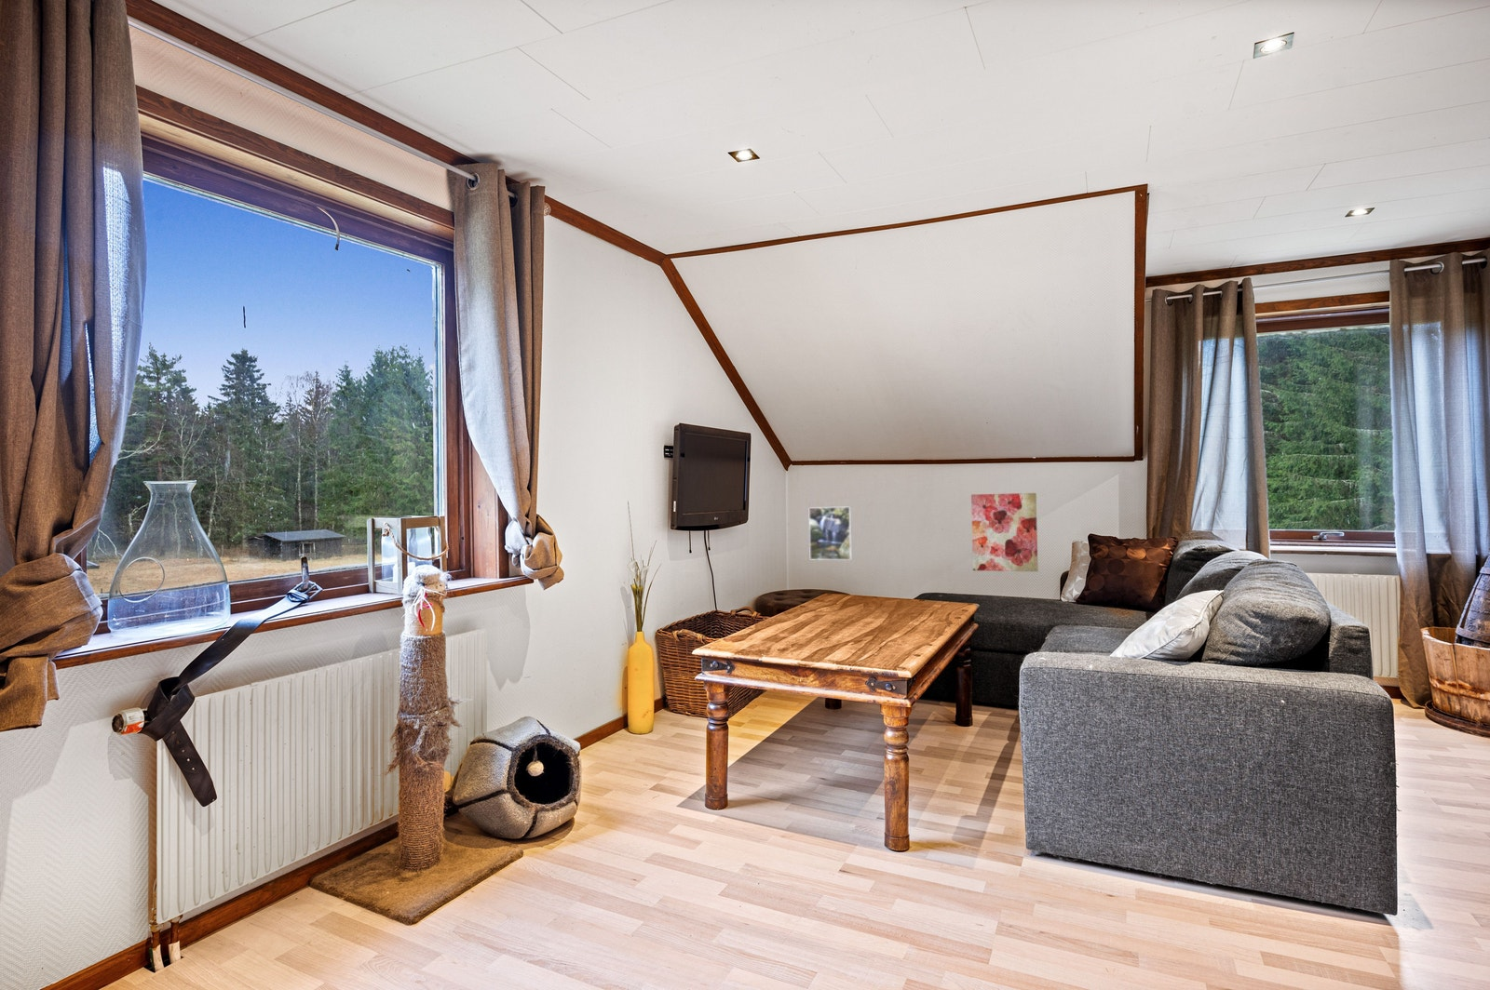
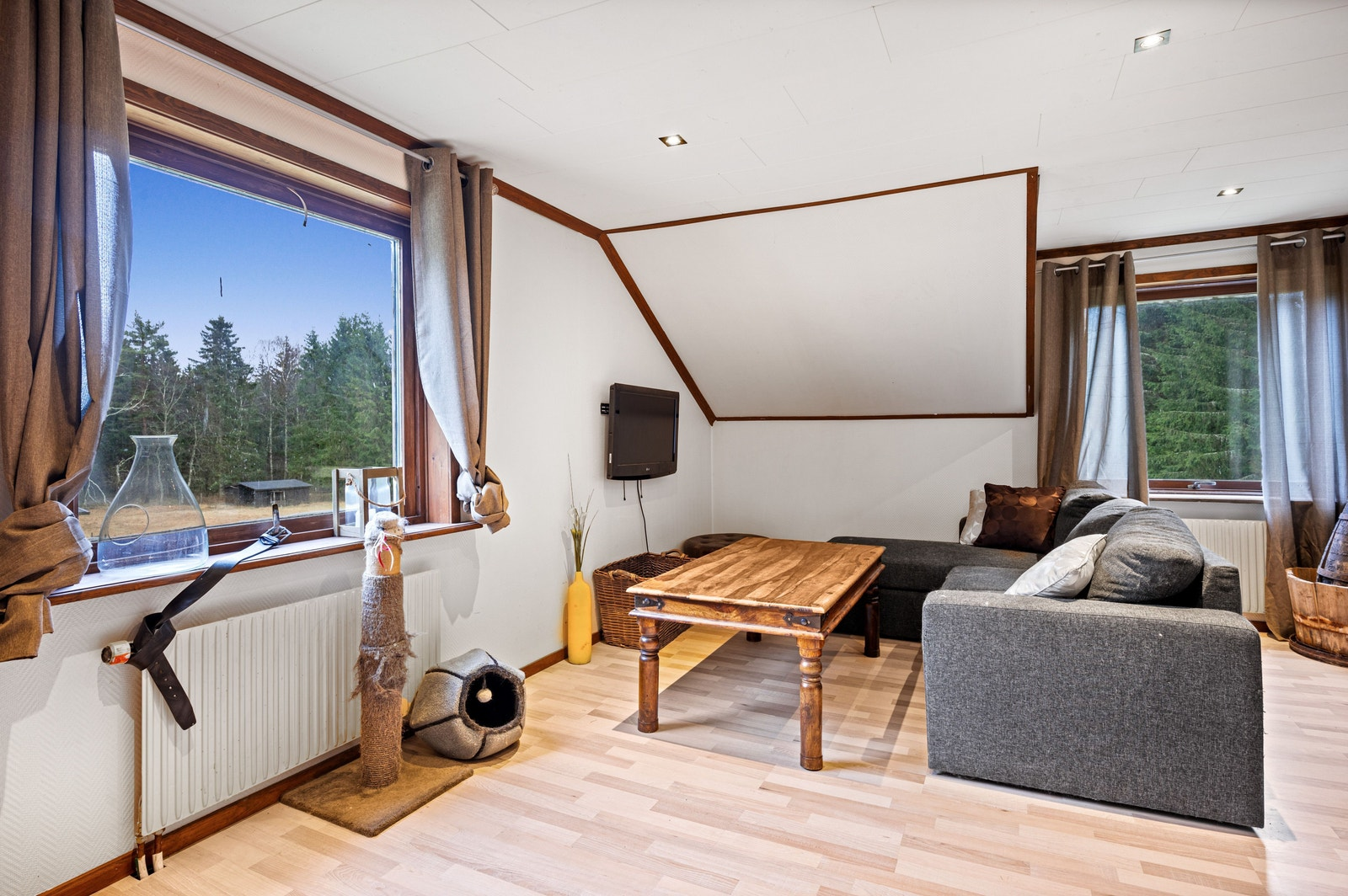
- wall art [970,492,1039,572]
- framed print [808,506,853,561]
